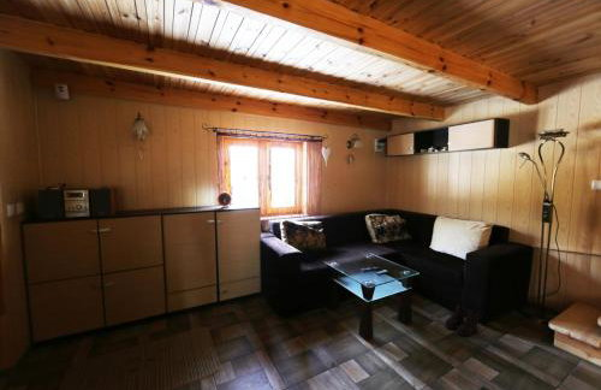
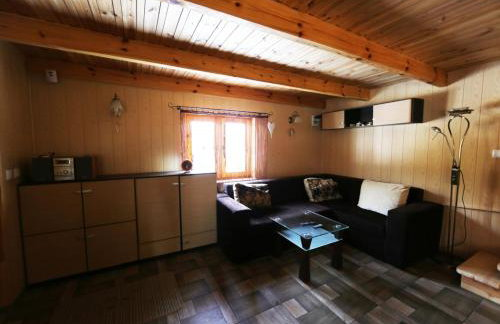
- boots [444,303,480,337]
